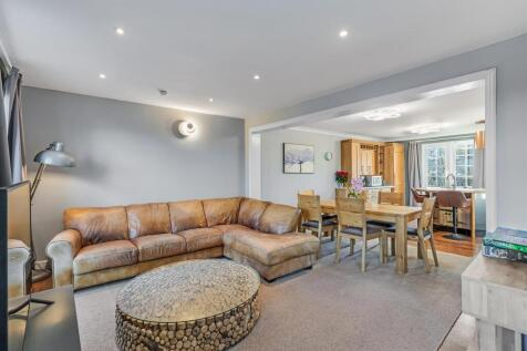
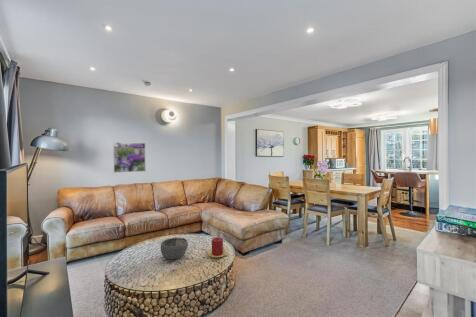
+ bowl [160,237,189,261]
+ candle [207,236,228,258]
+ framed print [112,141,146,174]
